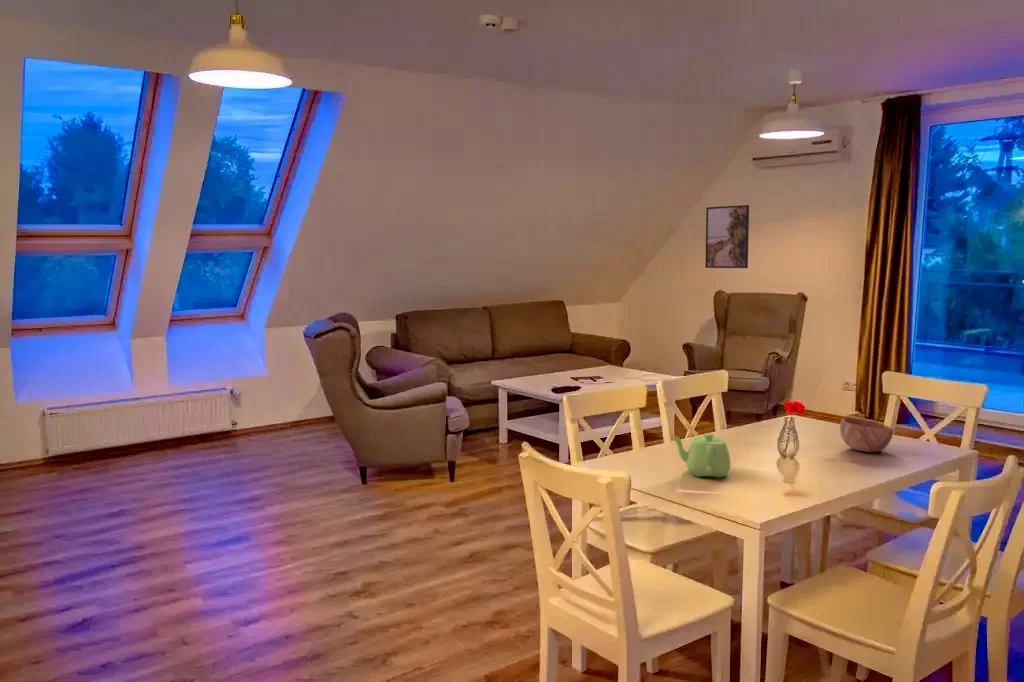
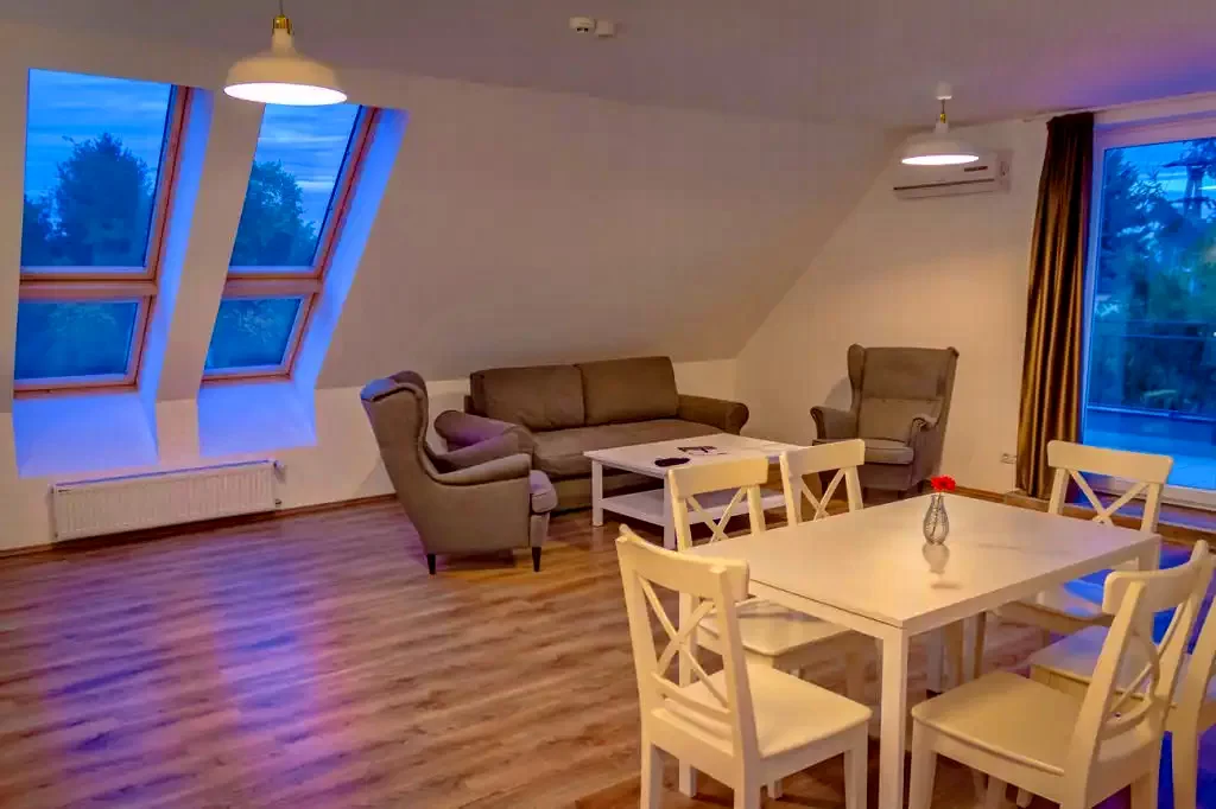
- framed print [704,204,750,269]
- teapot [669,432,732,479]
- bowl [839,417,894,453]
